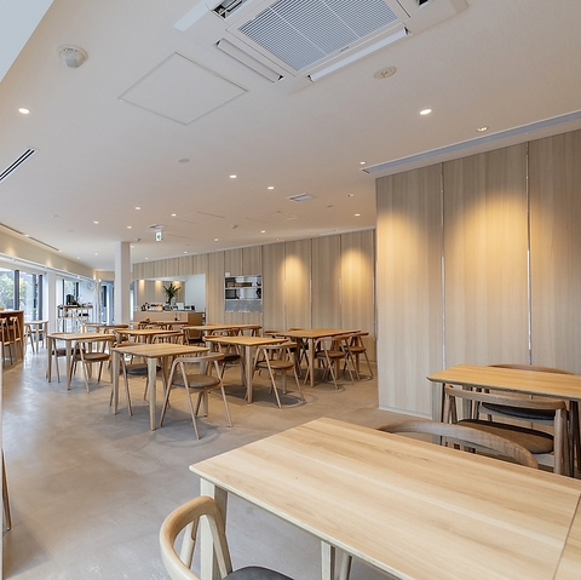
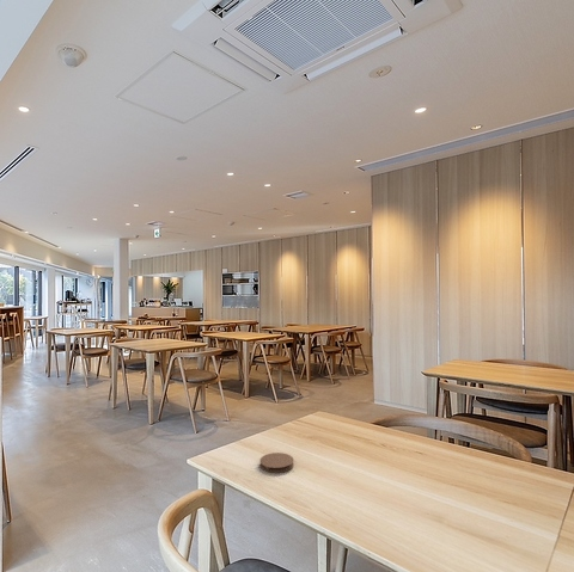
+ coaster [258,451,295,474]
